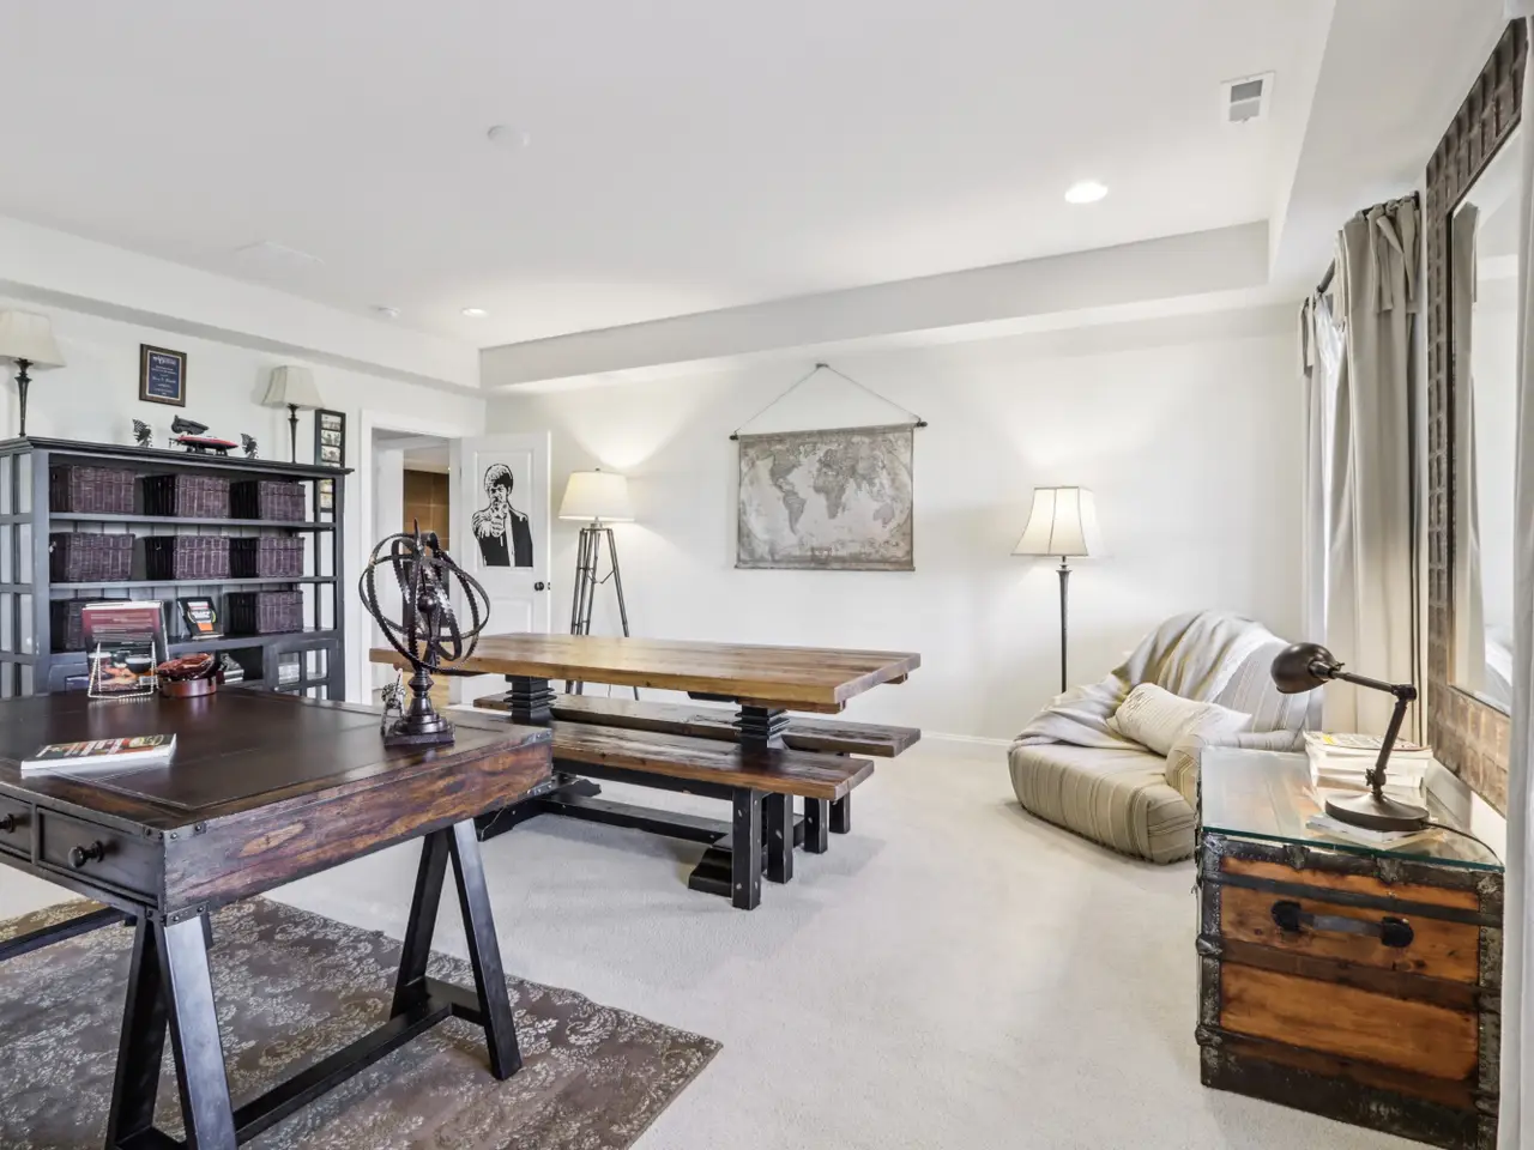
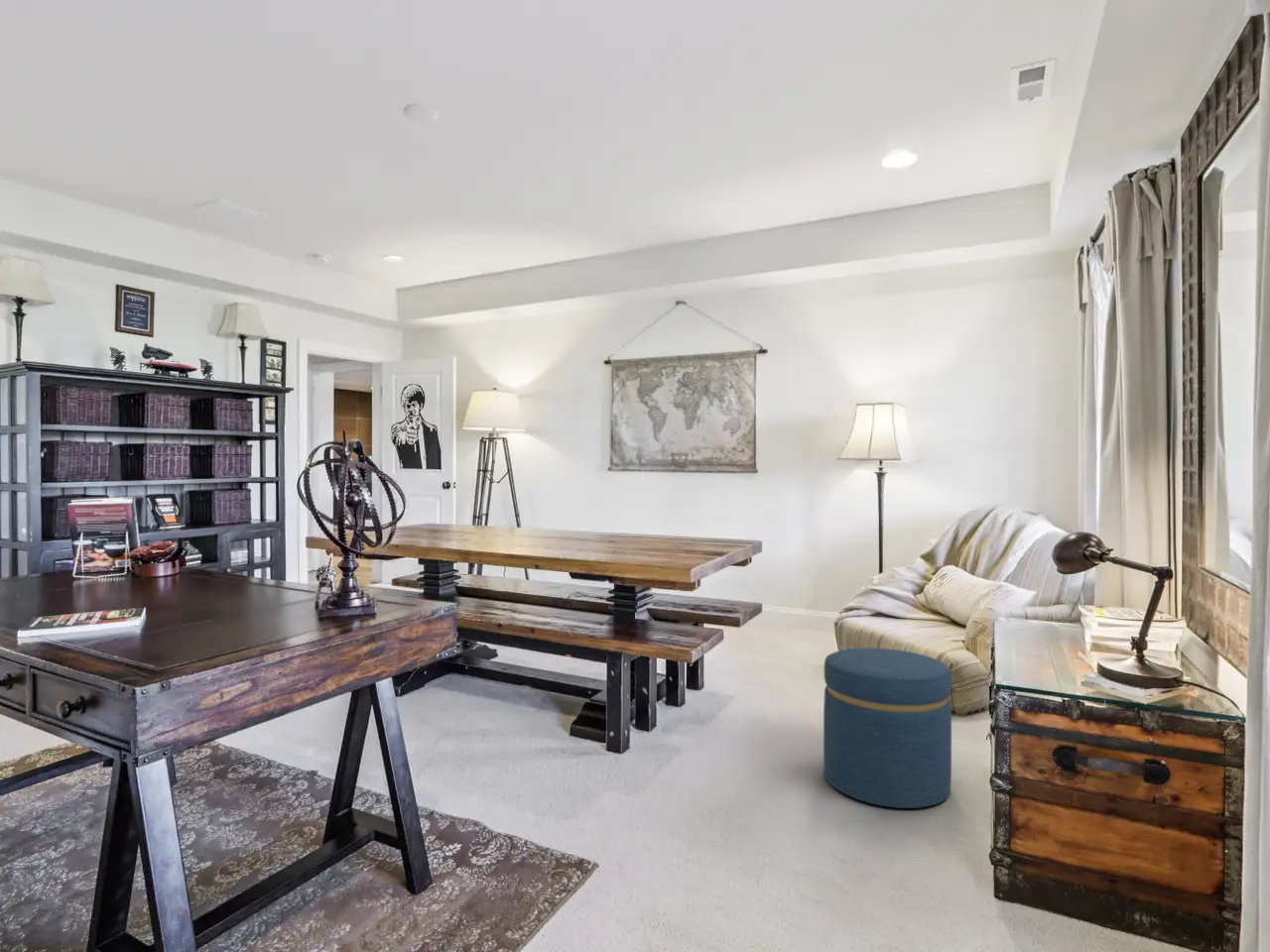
+ ottoman [823,647,953,809]
